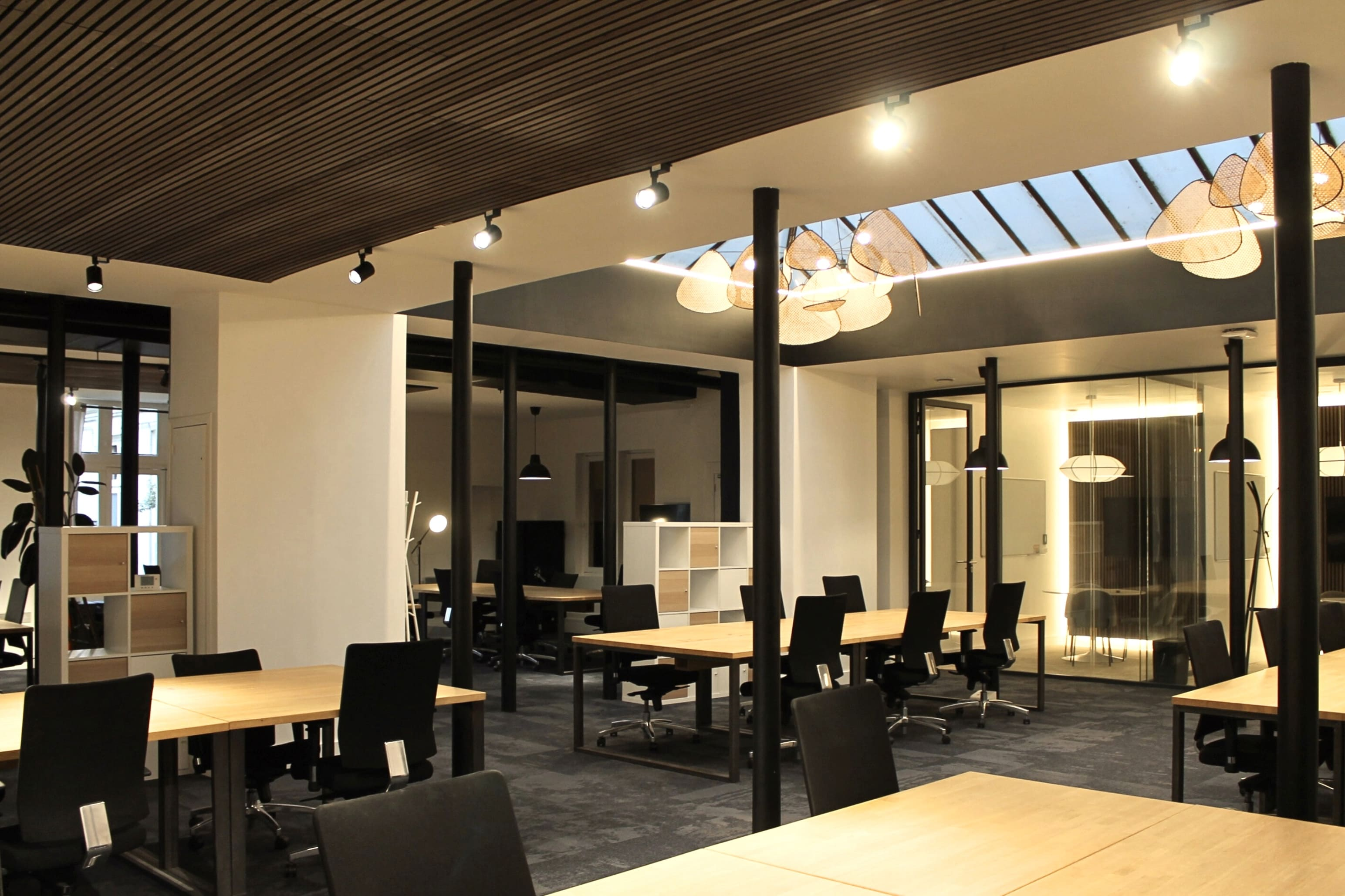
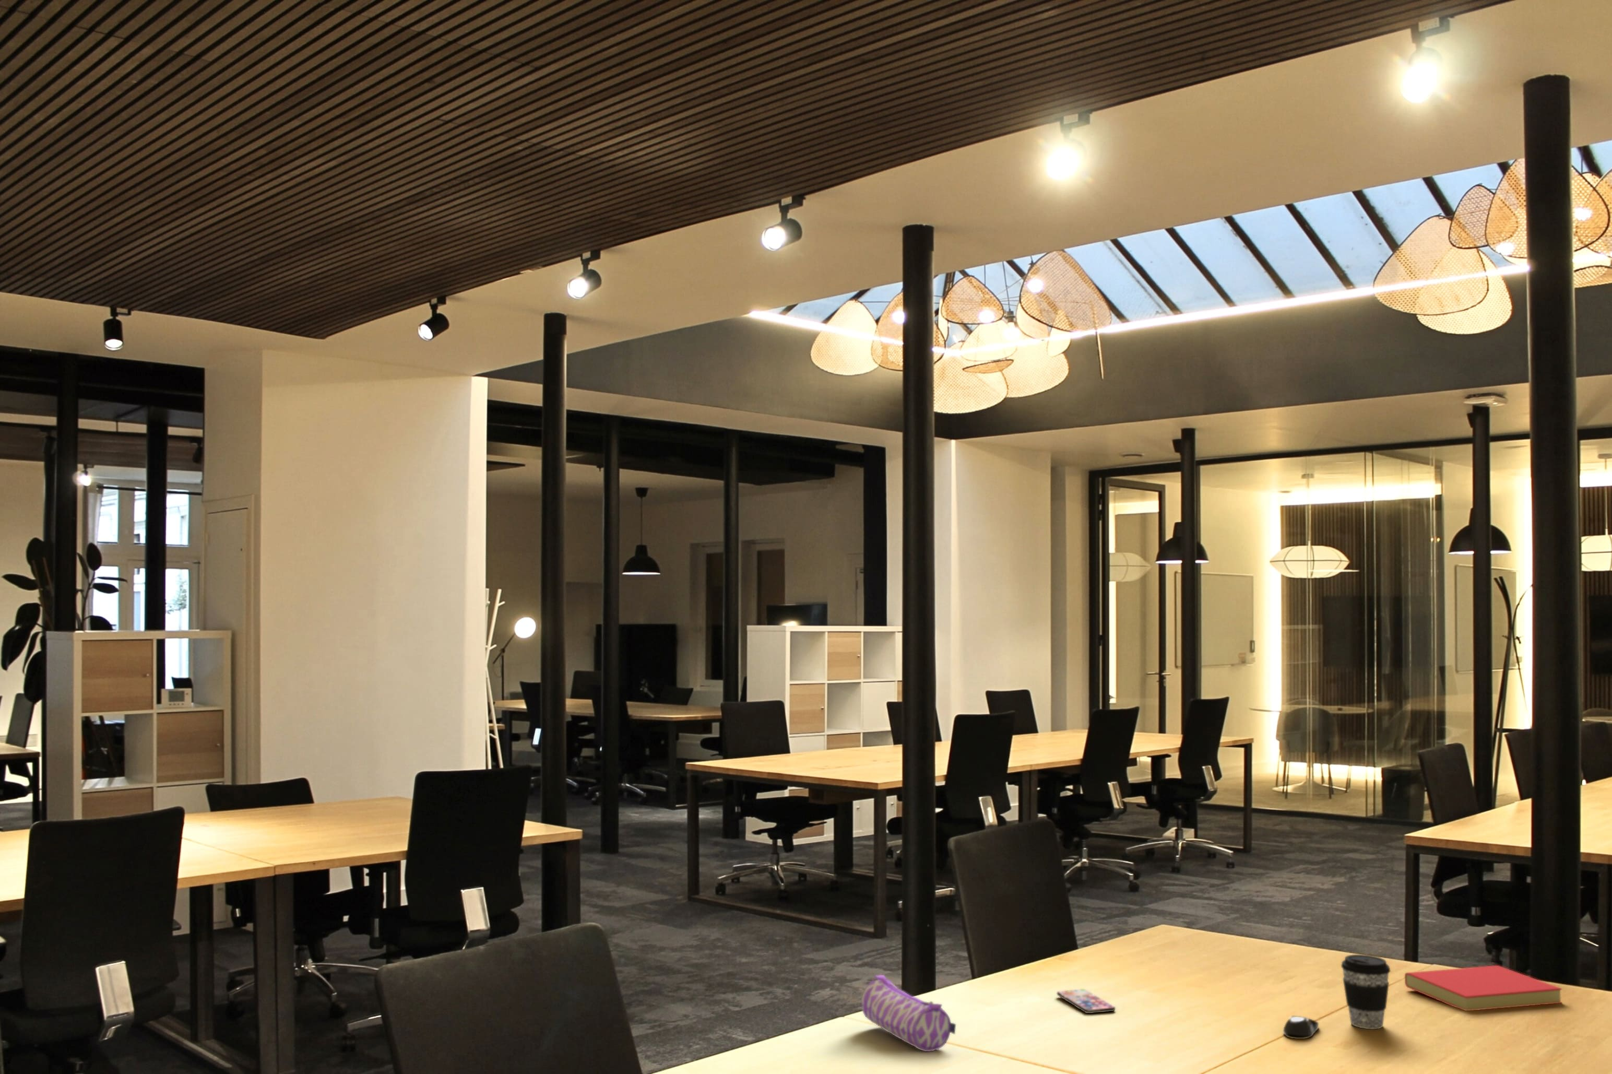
+ coffee cup [1341,954,1391,1030]
+ smartphone [1057,989,1116,1014]
+ book [1405,965,1563,1012]
+ pencil case [861,975,956,1052]
+ computer mouse [1282,1015,1320,1039]
